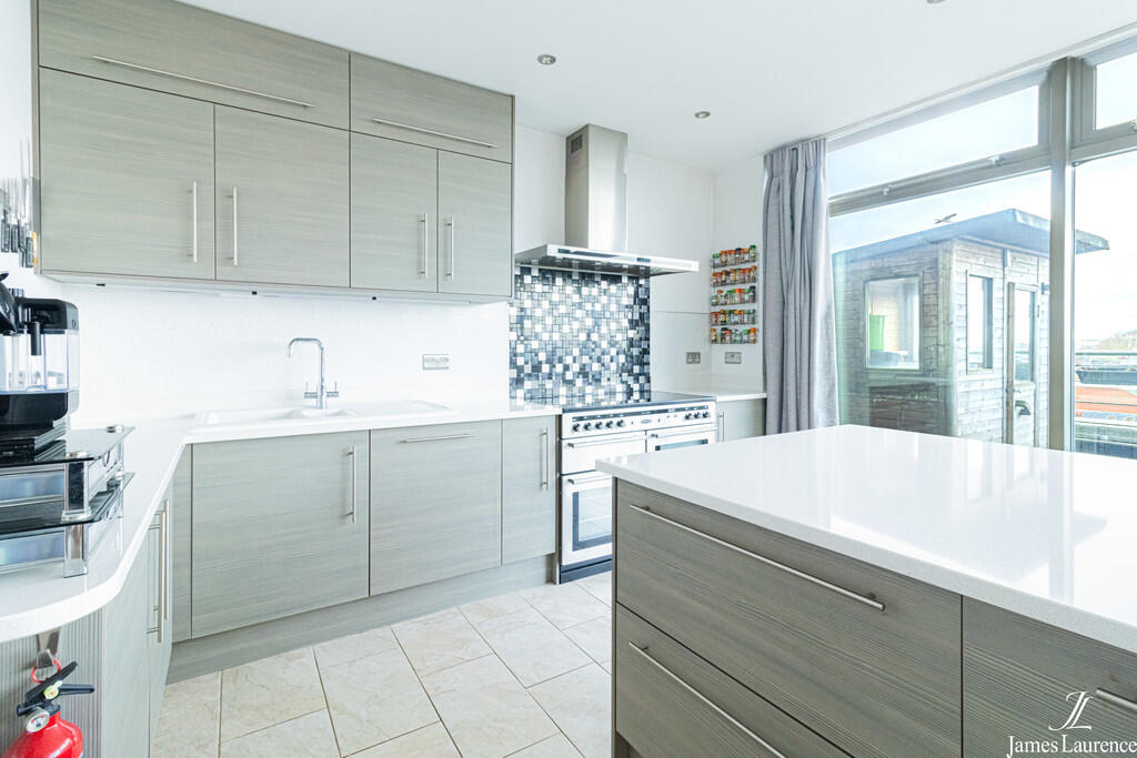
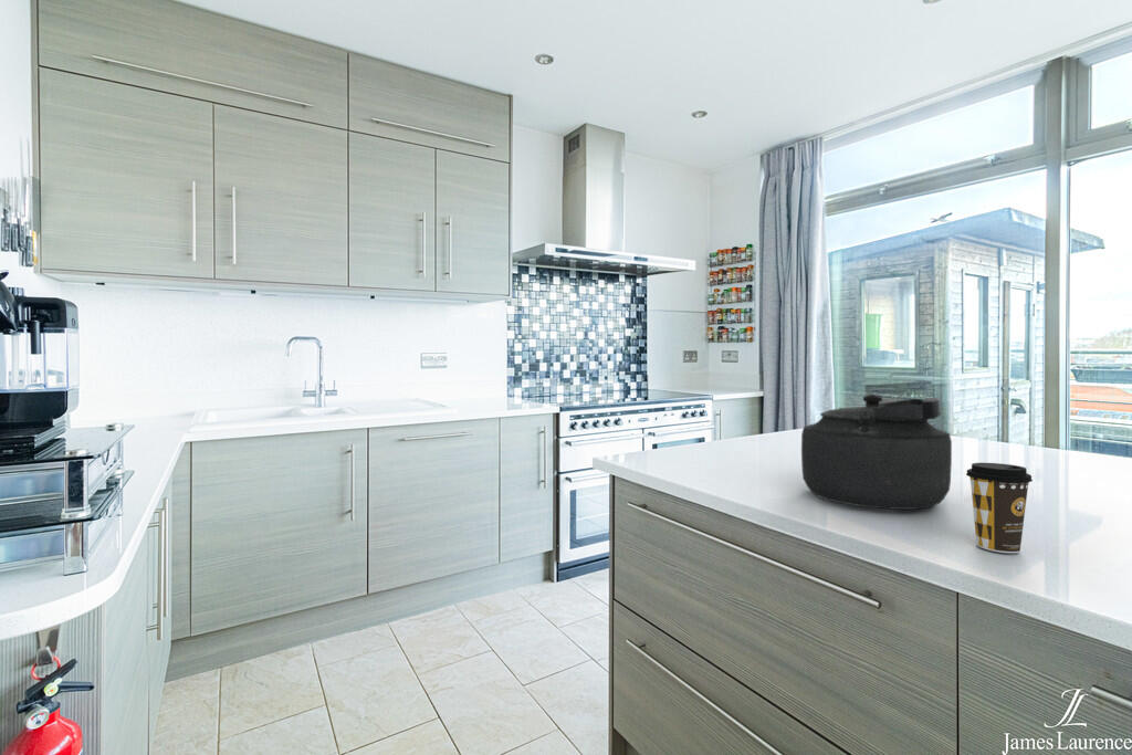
+ coffee cup [965,462,1034,554]
+ kettle [800,394,953,511]
